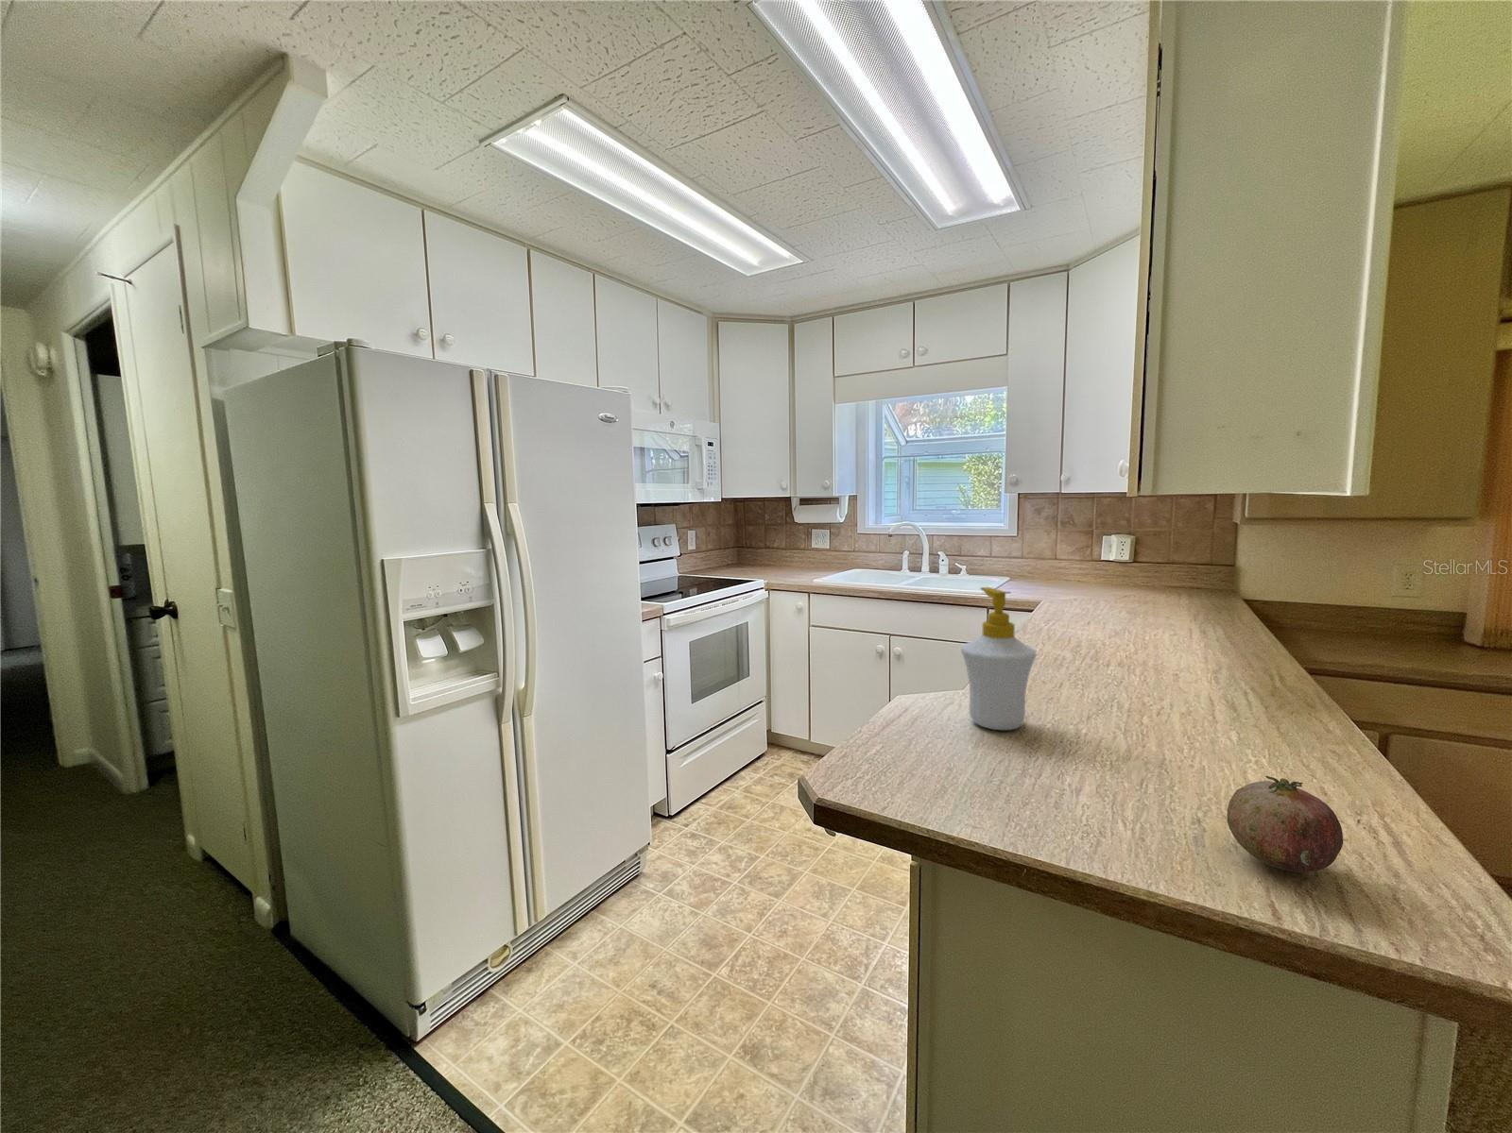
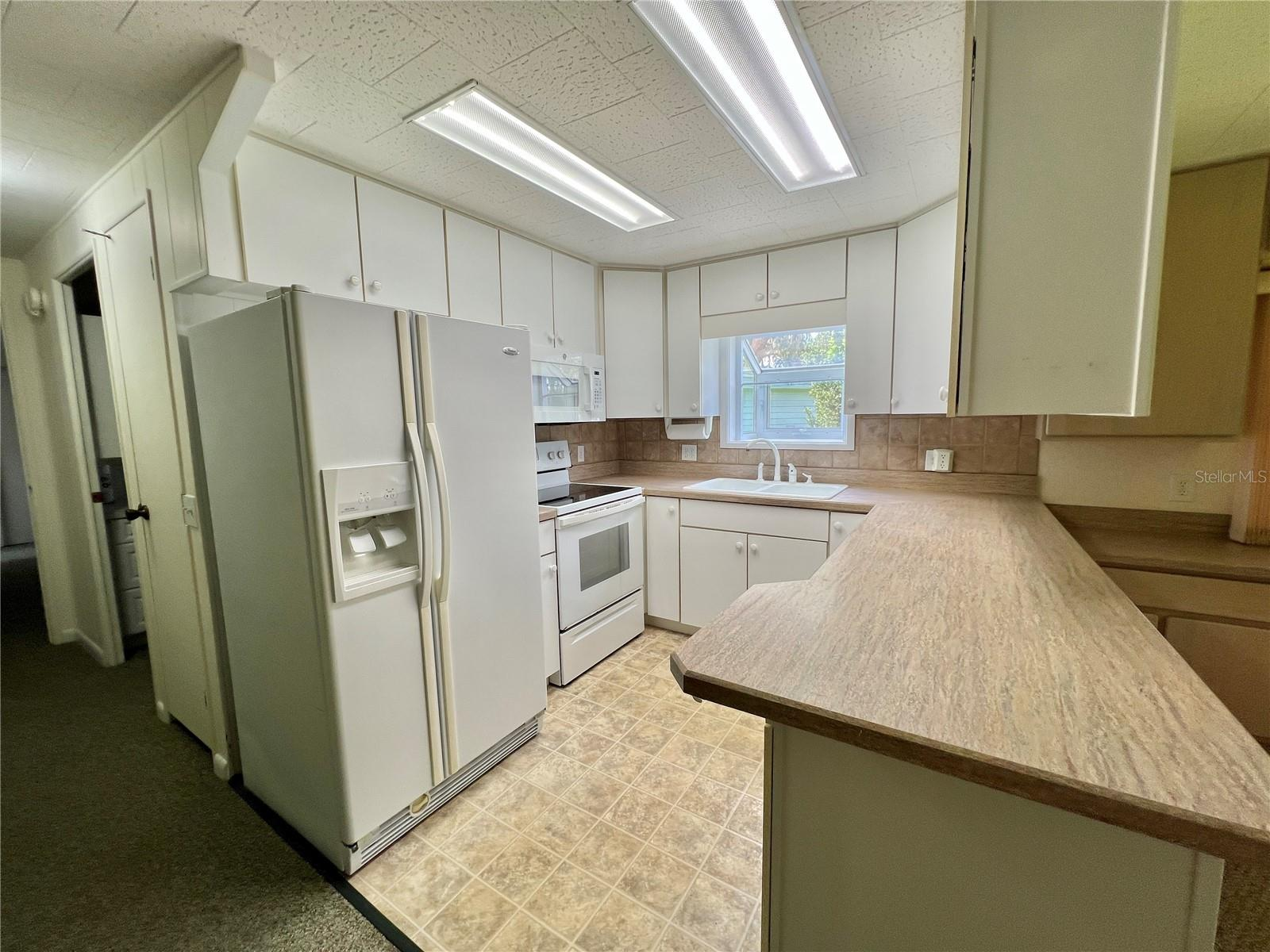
- fruit [1225,775,1344,874]
- soap bottle [960,587,1037,731]
